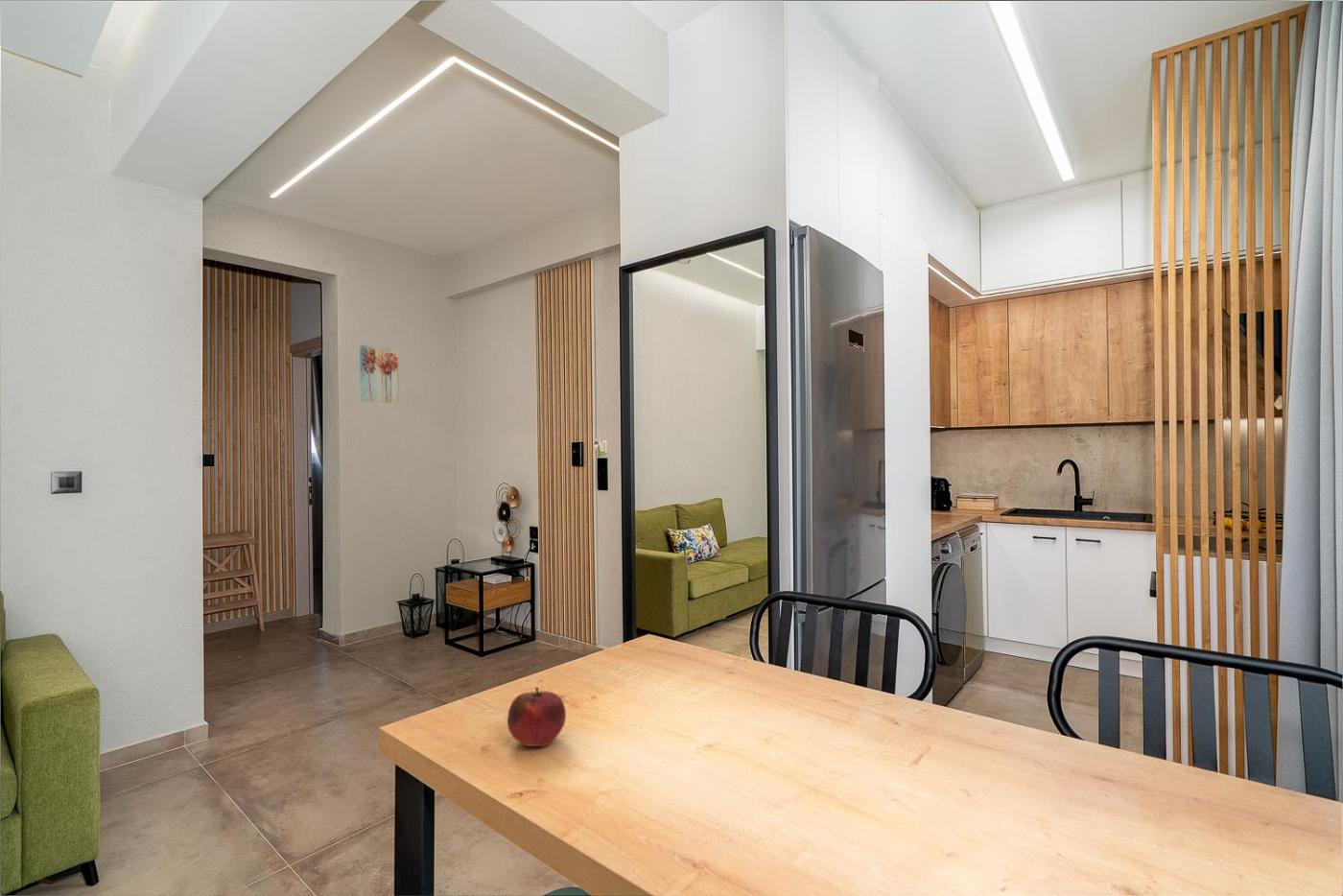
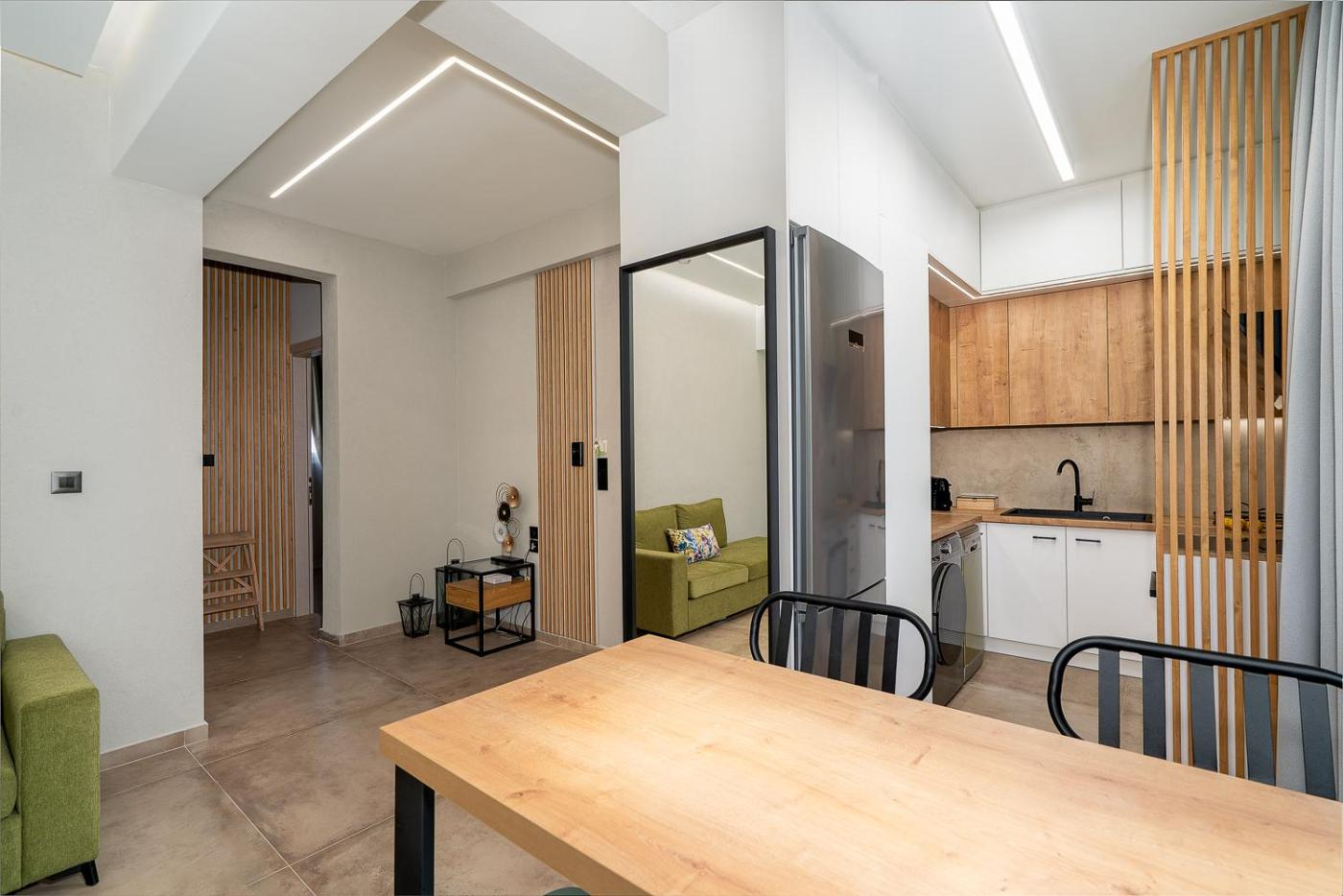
- fruit [507,686,567,747]
- wall art [359,344,400,404]
